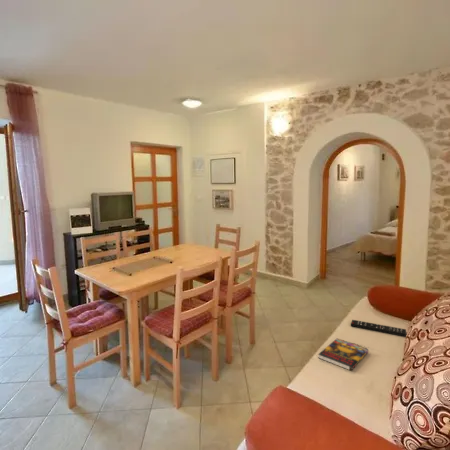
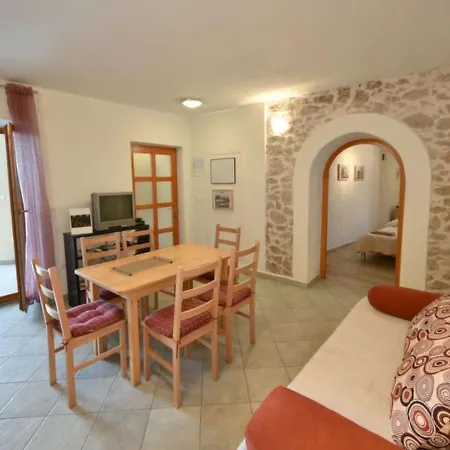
- remote control [350,319,407,338]
- book [317,338,369,372]
